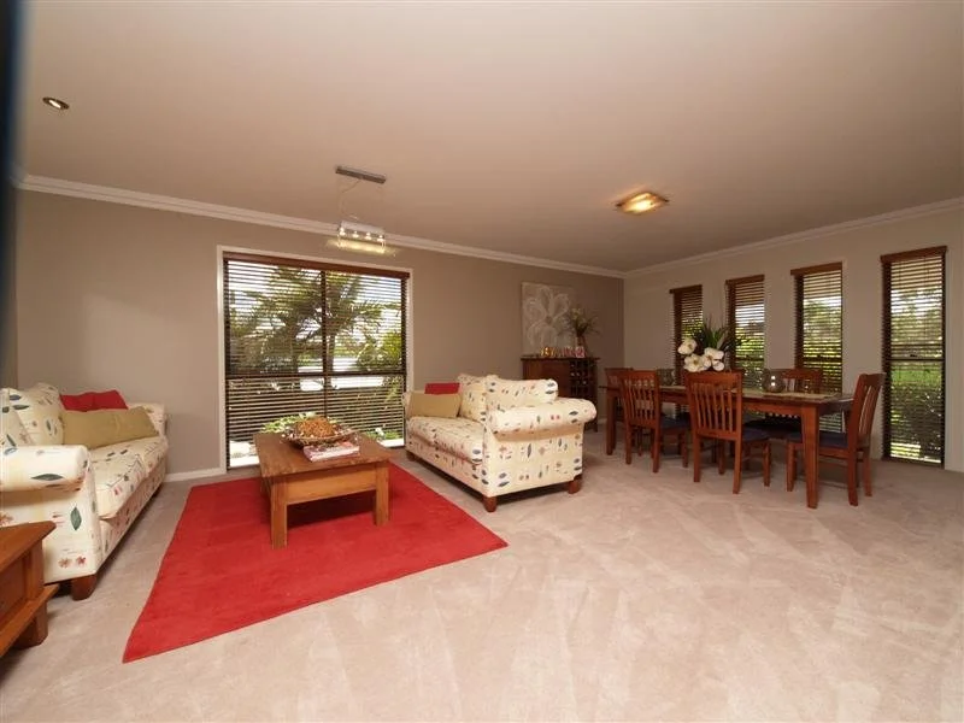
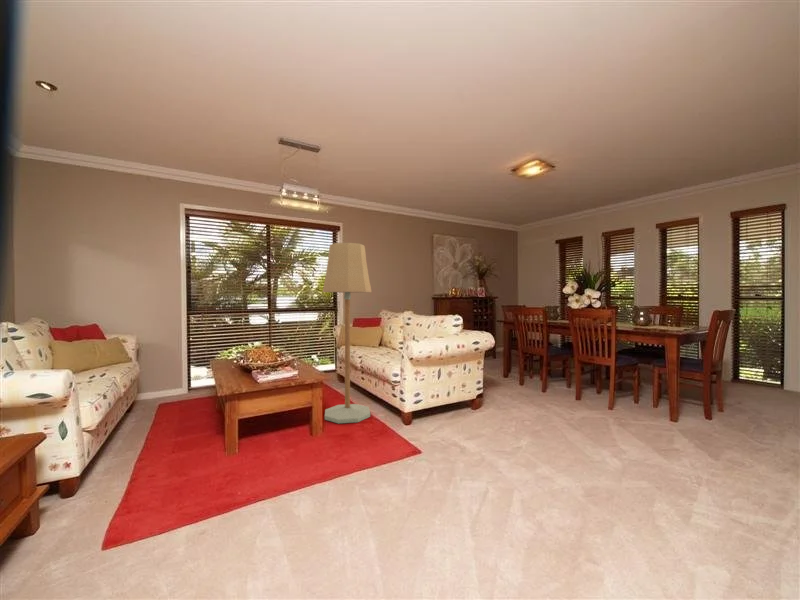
+ floor lamp [322,242,373,424]
